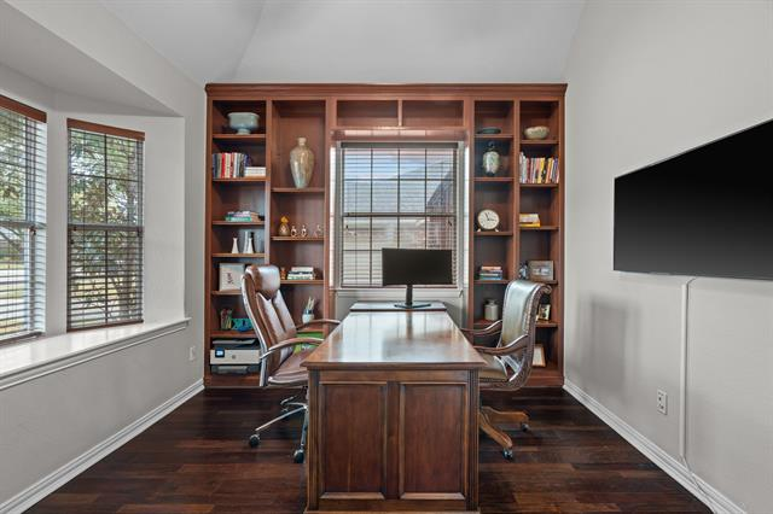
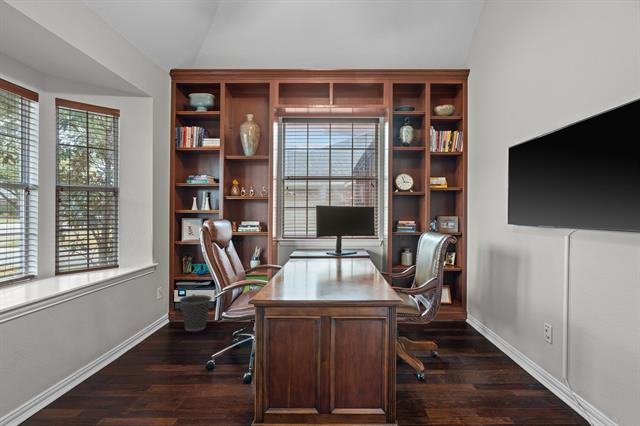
+ wastebasket [179,294,212,332]
